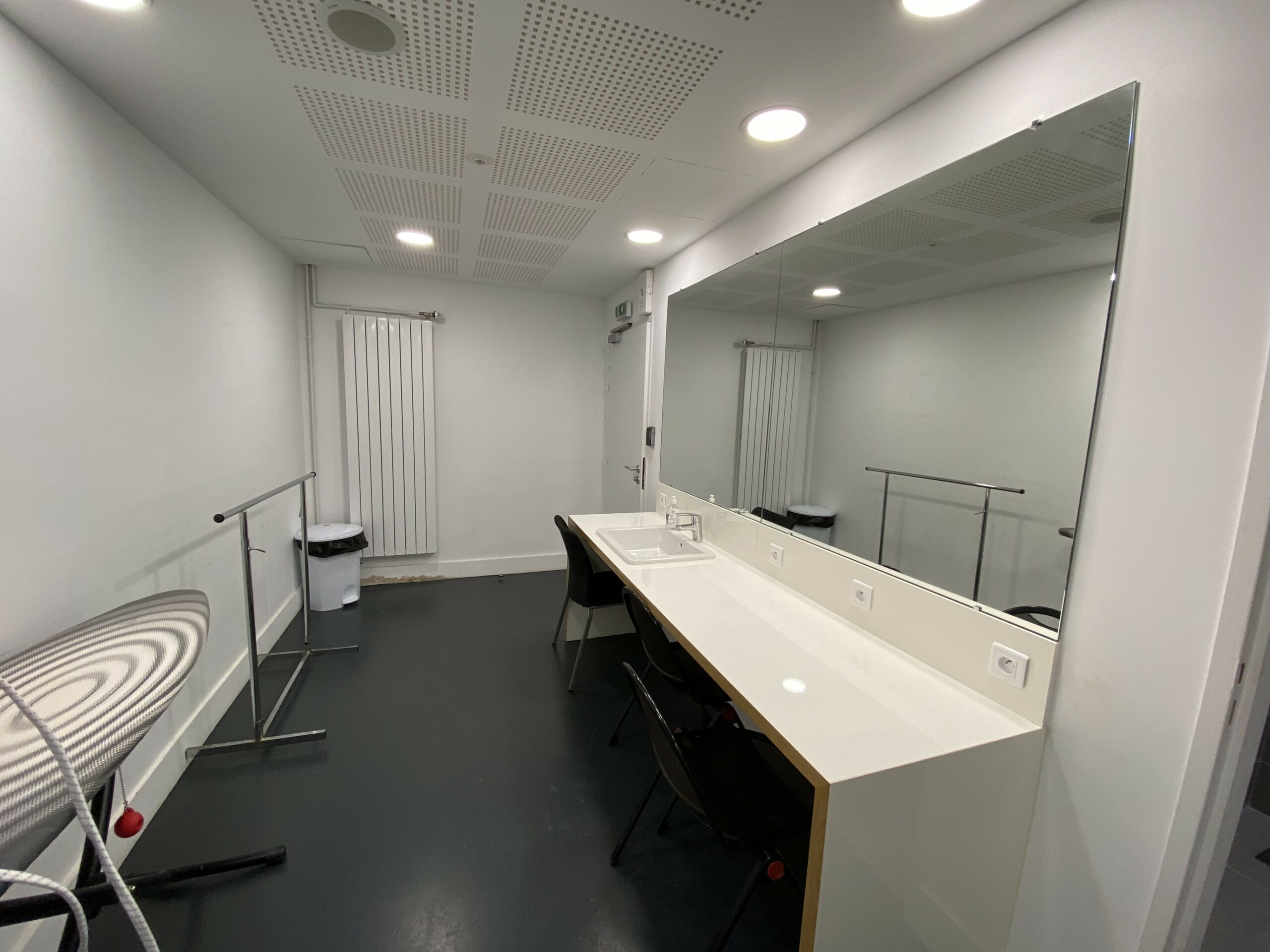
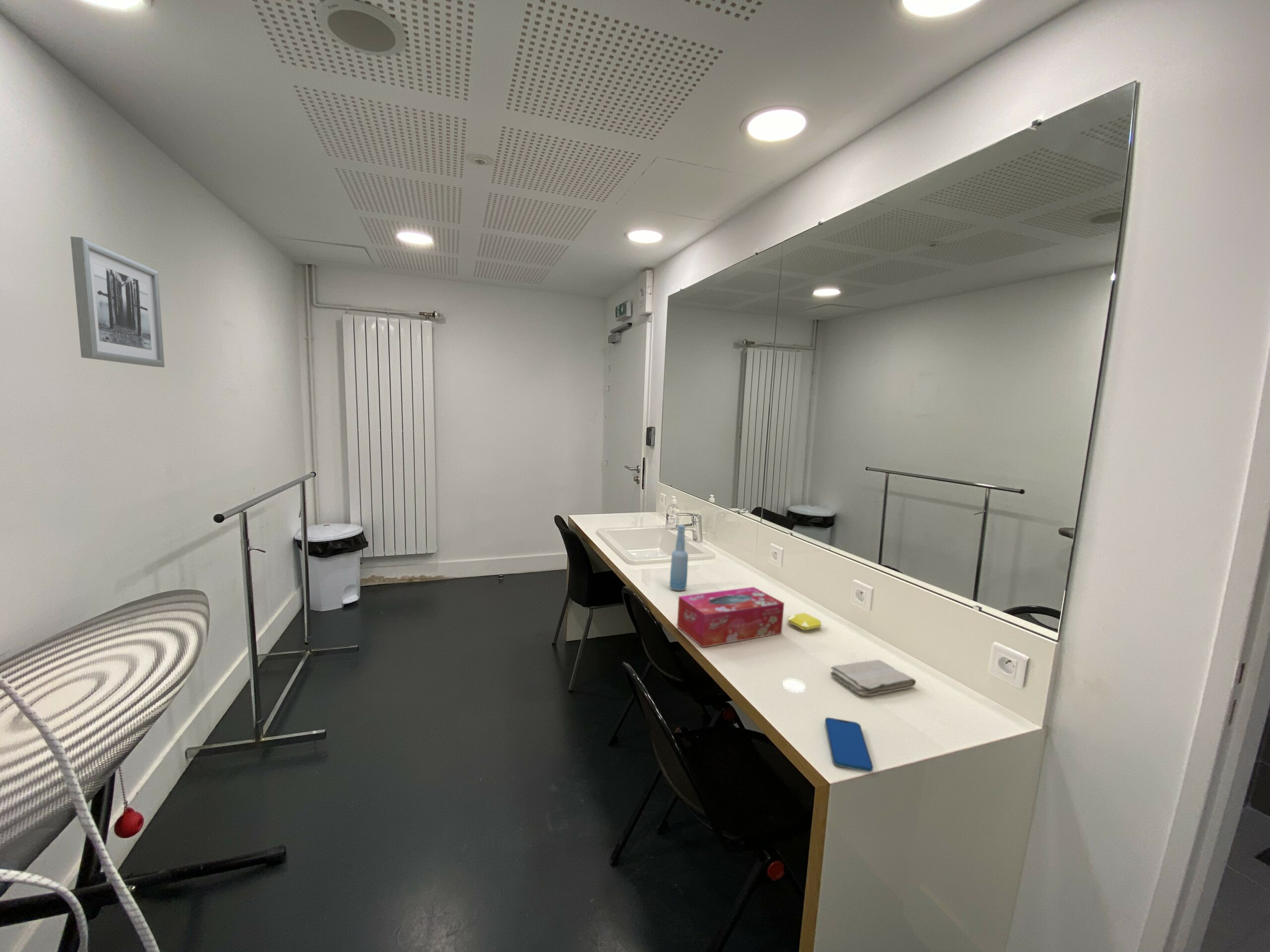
+ soap bar [787,612,822,631]
+ bottle [669,525,689,591]
+ smartphone [825,717,874,773]
+ washcloth [830,659,917,696]
+ wall art [70,236,165,368]
+ tissue box [677,587,785,648]
